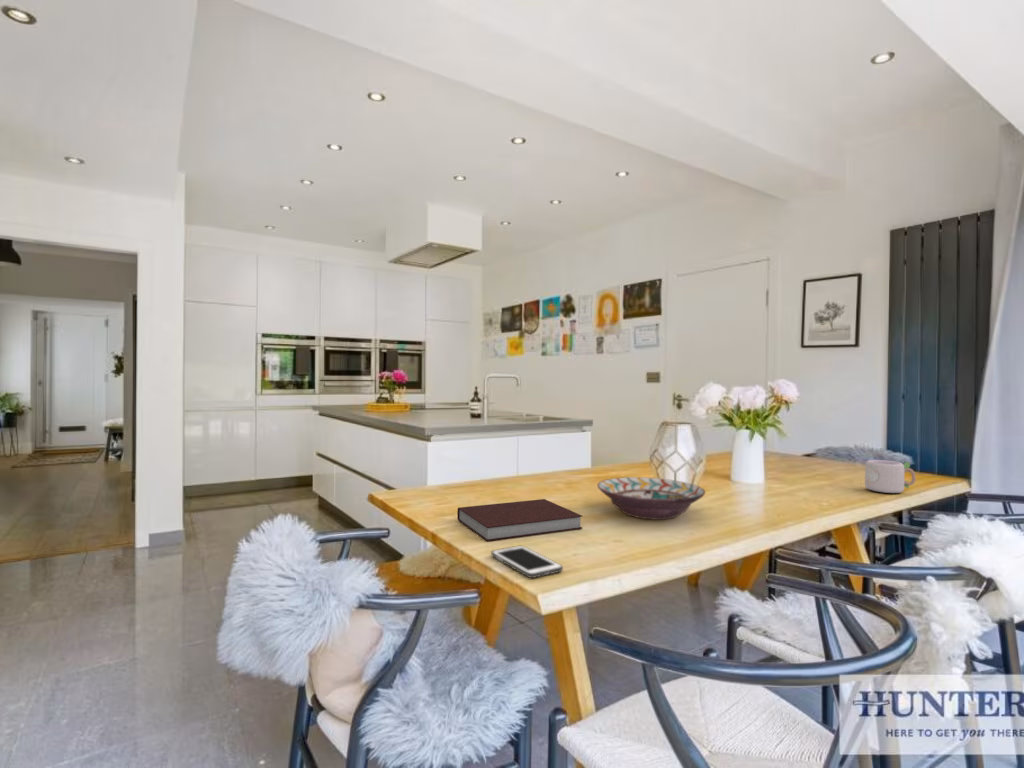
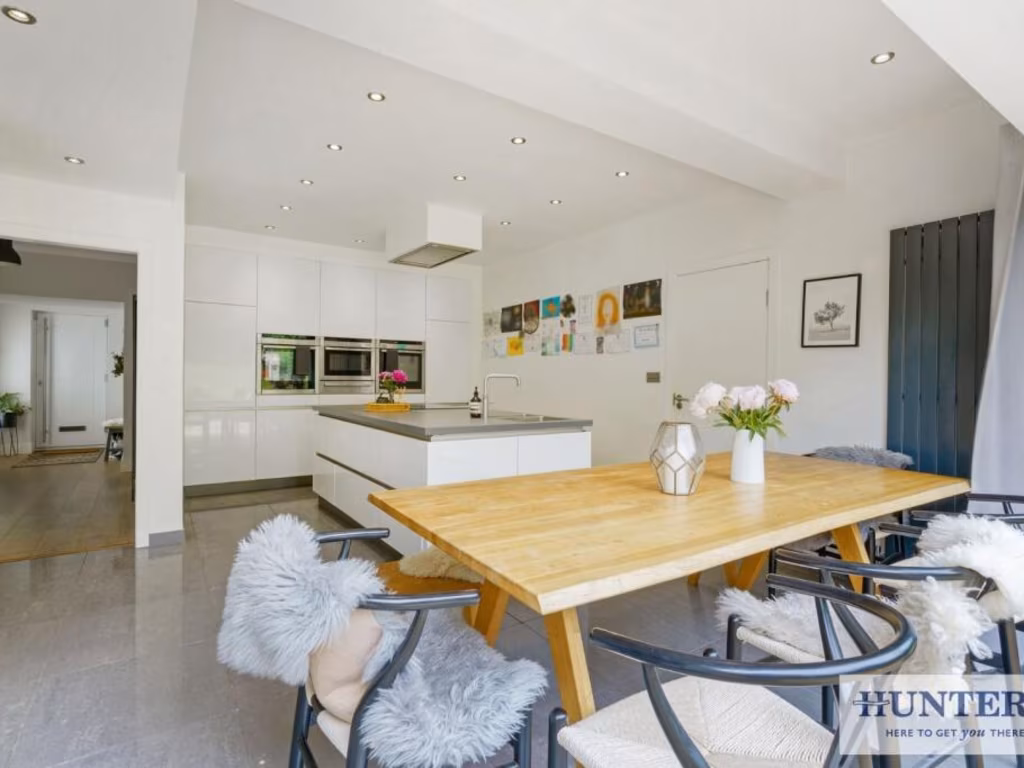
- cell phone [490,545,564,579]
- notebook [456,498,584,542]
- mug [859,459,917,494]
- decorative bowl [596,476,706,521]
